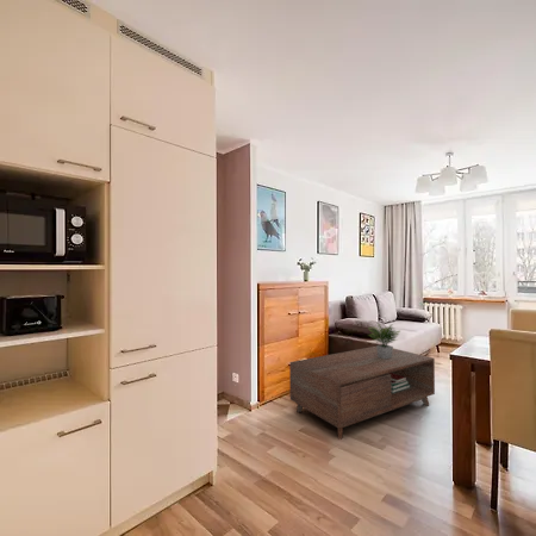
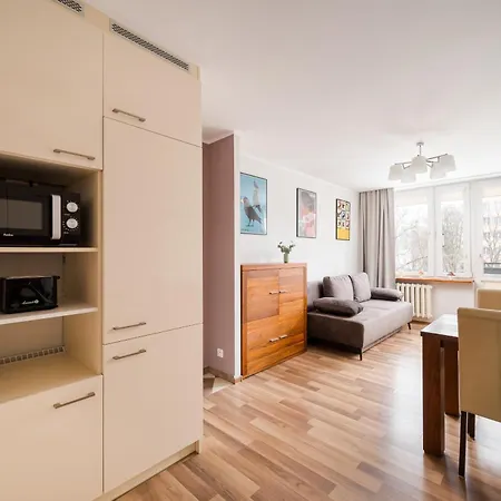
- coffee table [288,322,436,441]
